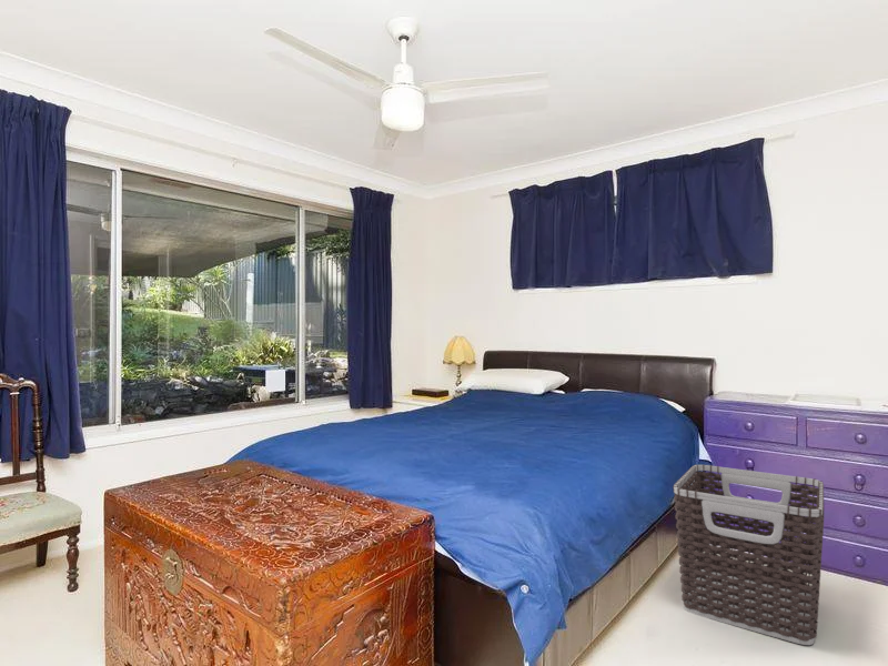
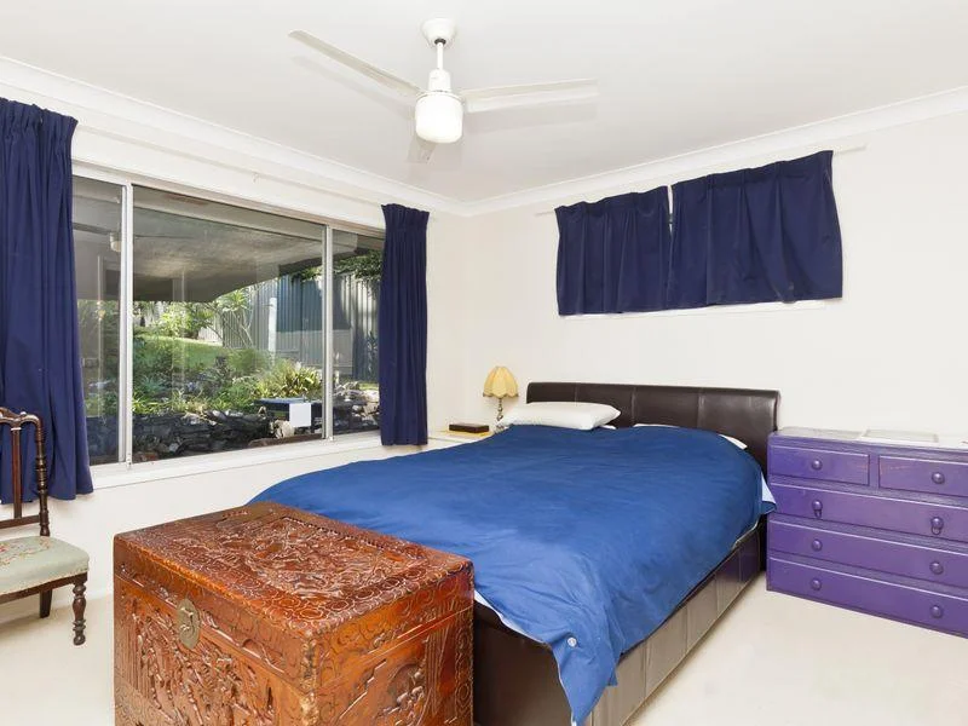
- clothes hamper [672,463,825,646]
